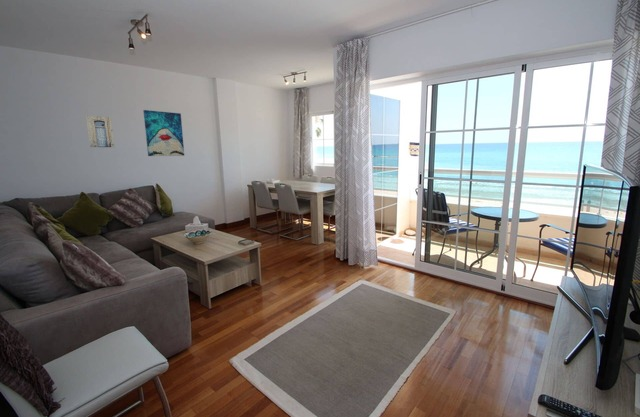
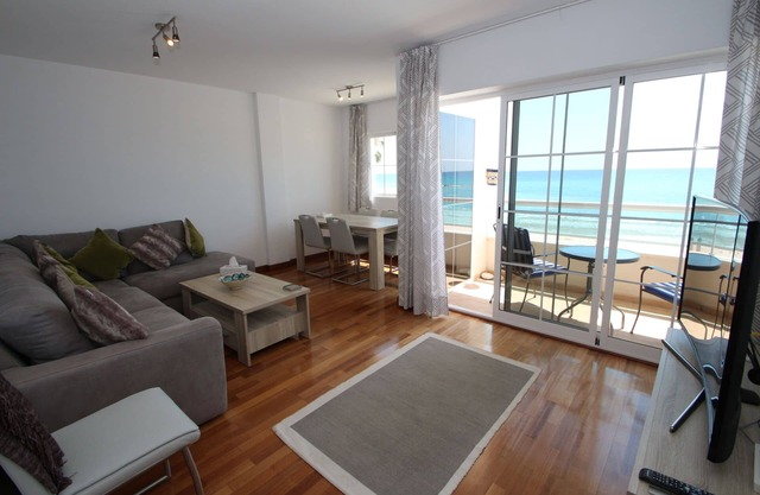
- wall art [85,115,115,148]
- wall art [142,109,185,157]
